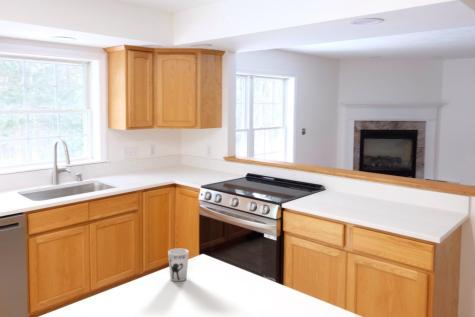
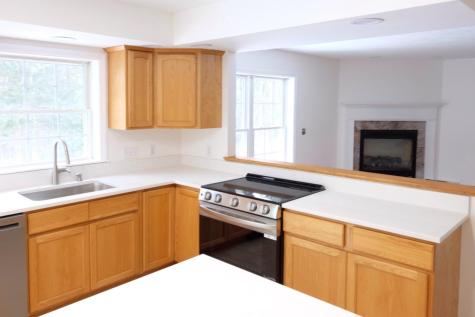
- cup [167,247,190,282]
